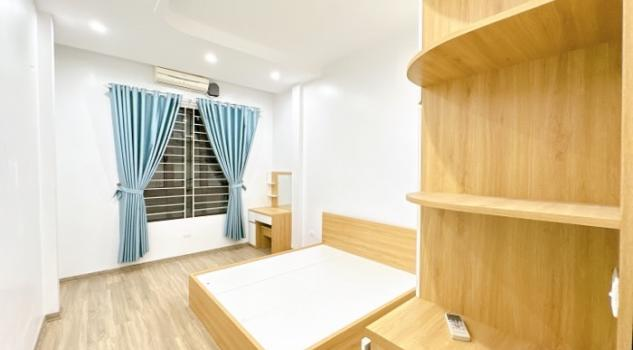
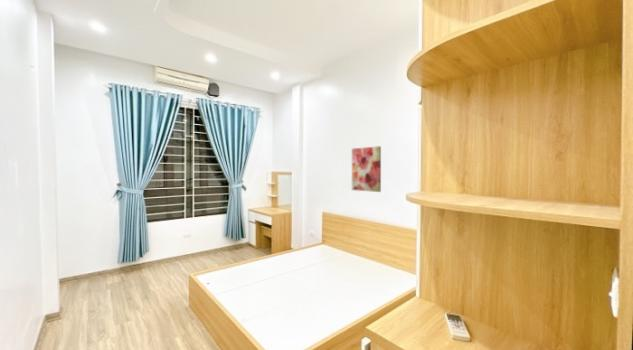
+ wall art [351,145,382,193]
